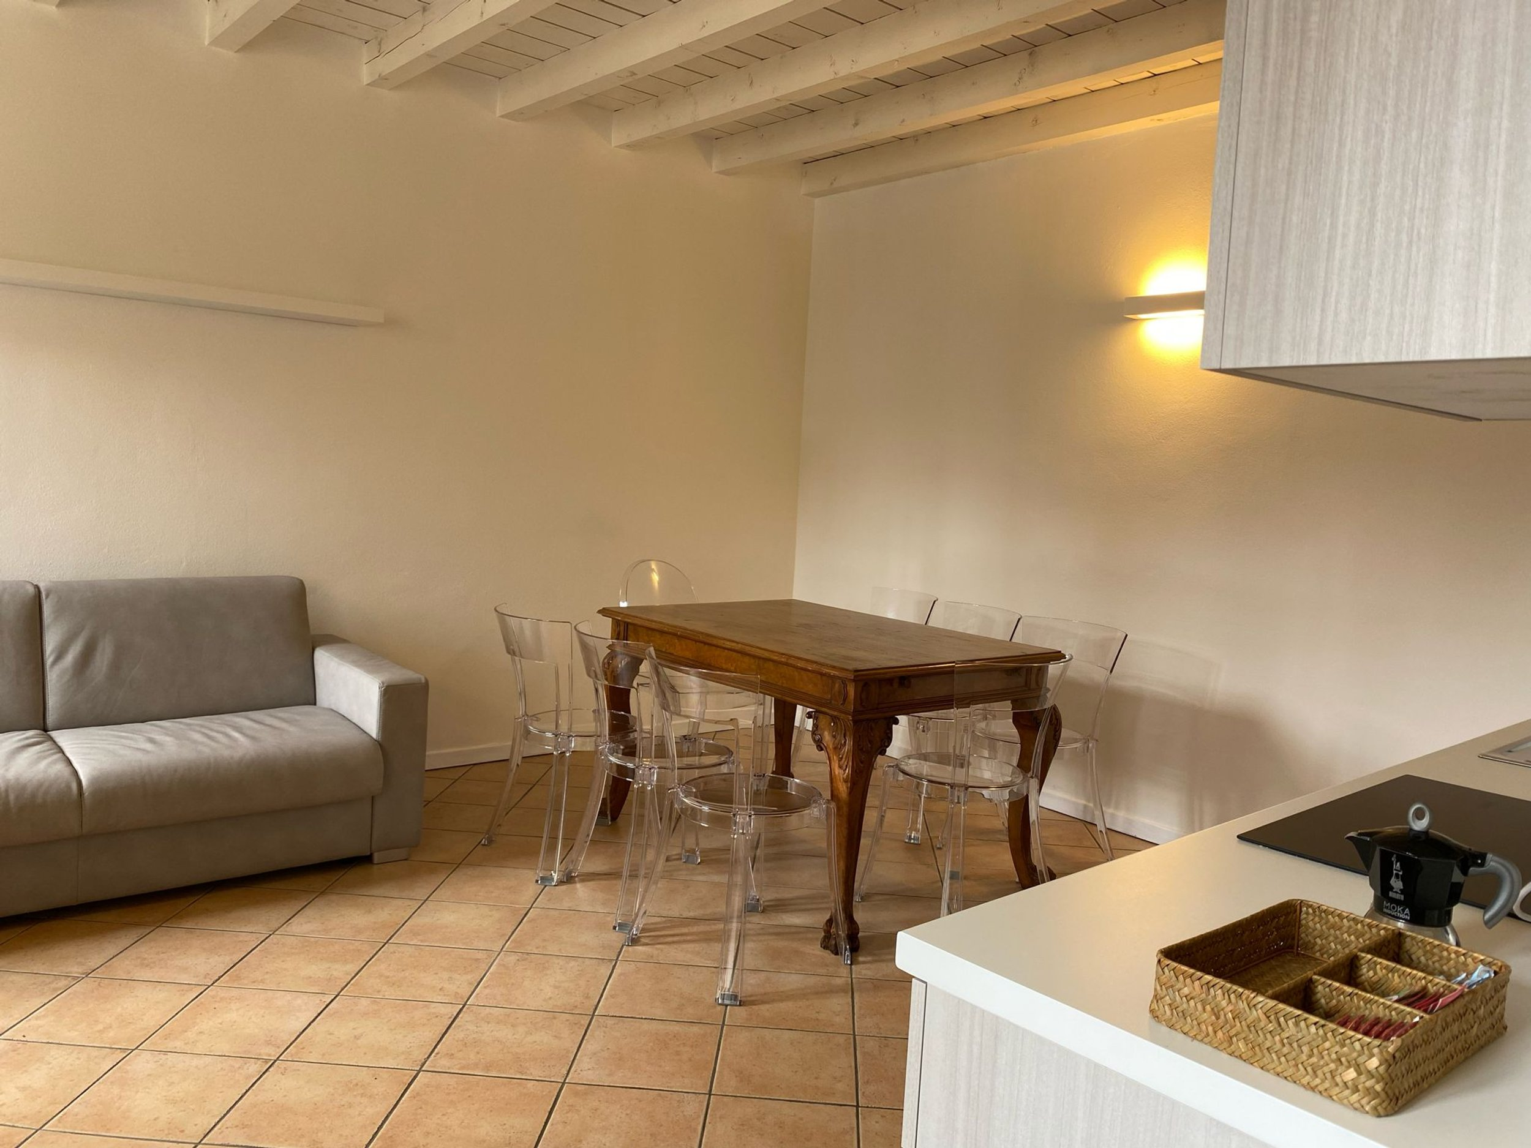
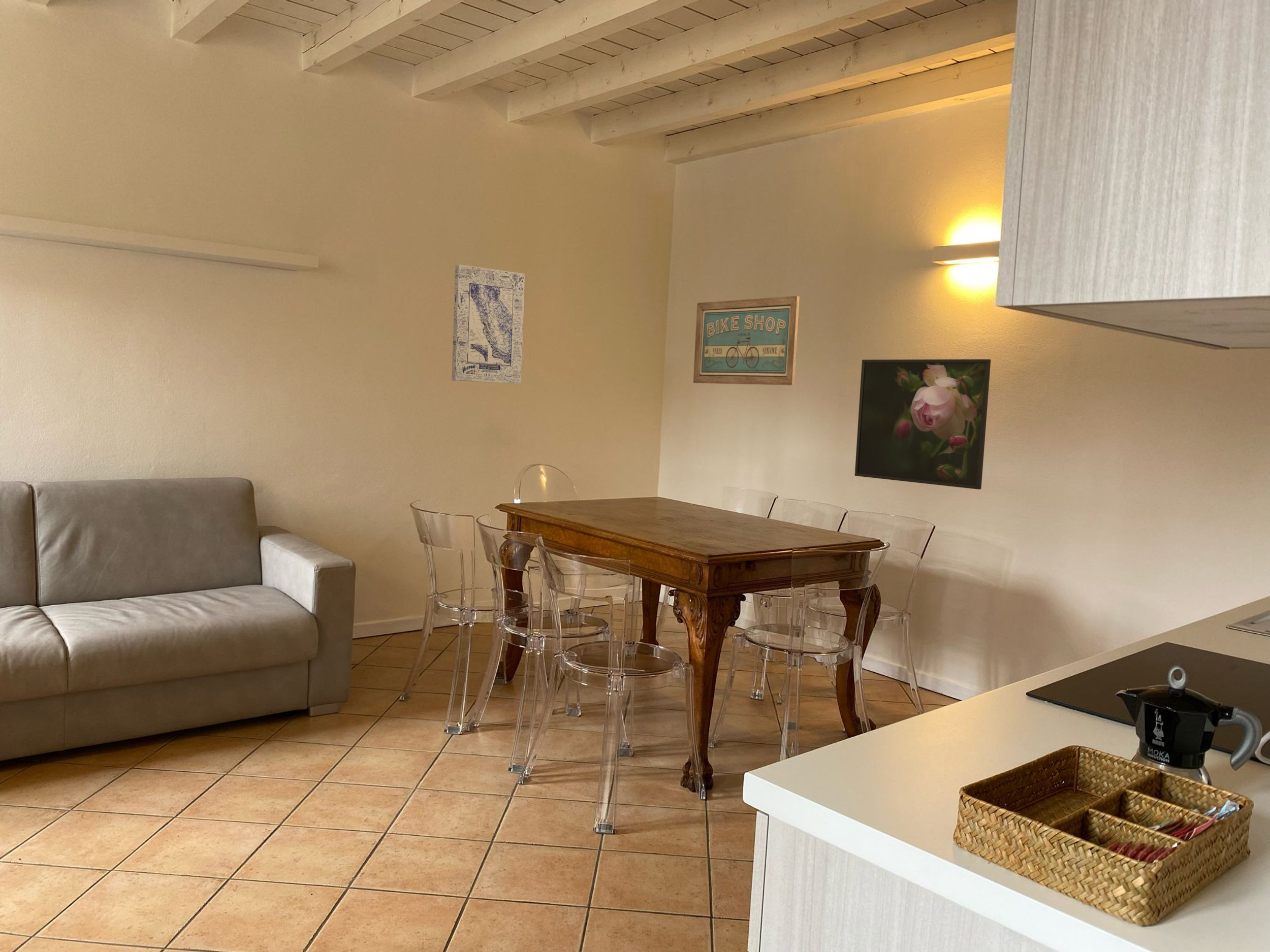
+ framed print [854,358,991,490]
+ wall art [451,264,525,384]
+ wall art [693,296,800,386]
